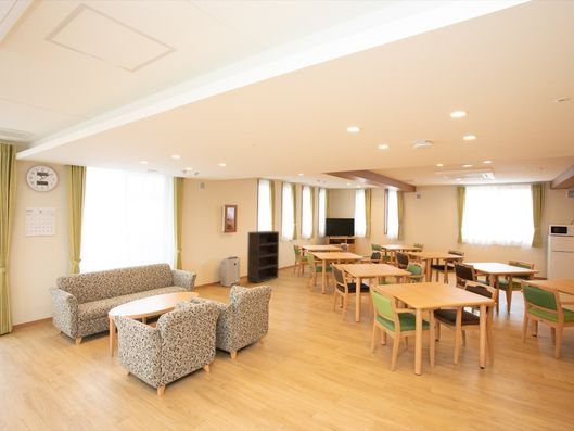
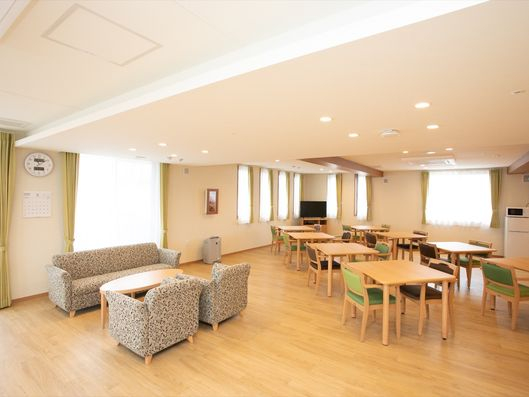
- bookshelf [246,230,280,284]
